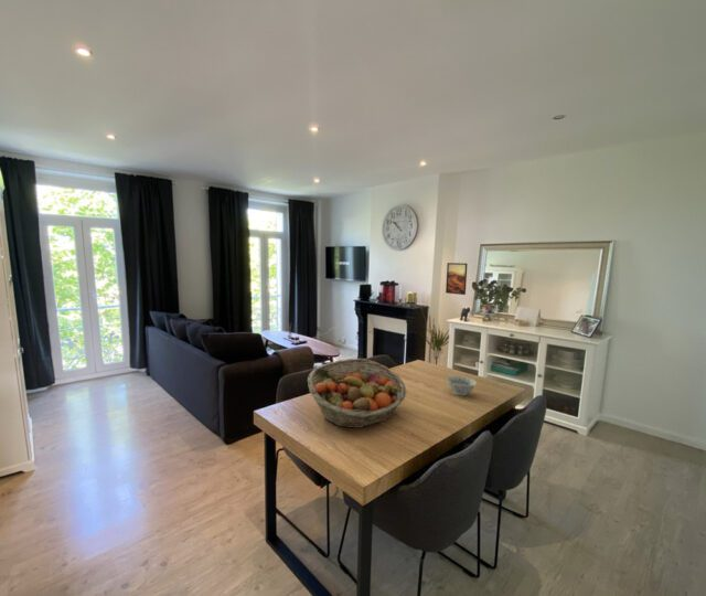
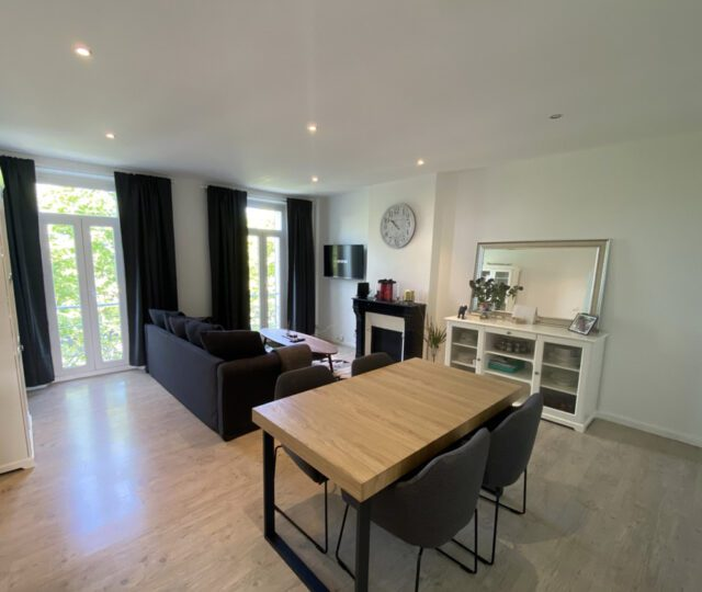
- fruit basket [307,358,407,429]
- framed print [445,262,469,296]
- bowl [446,375,477,396]
